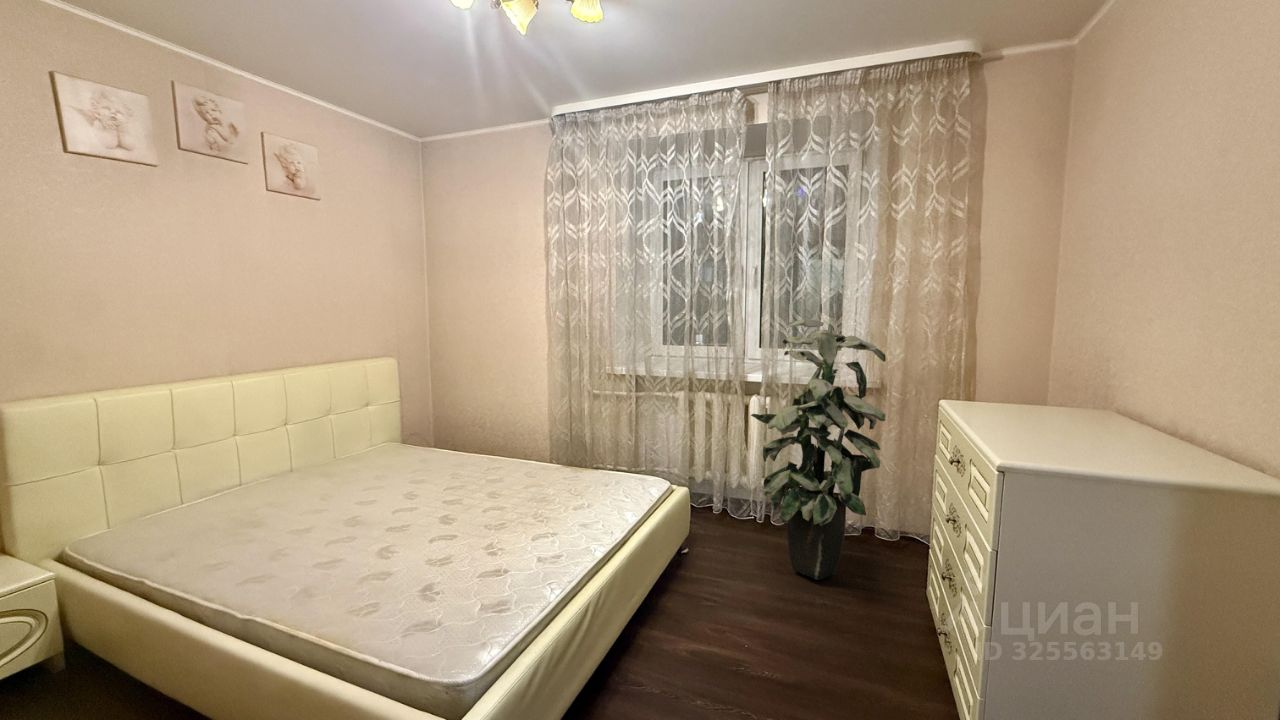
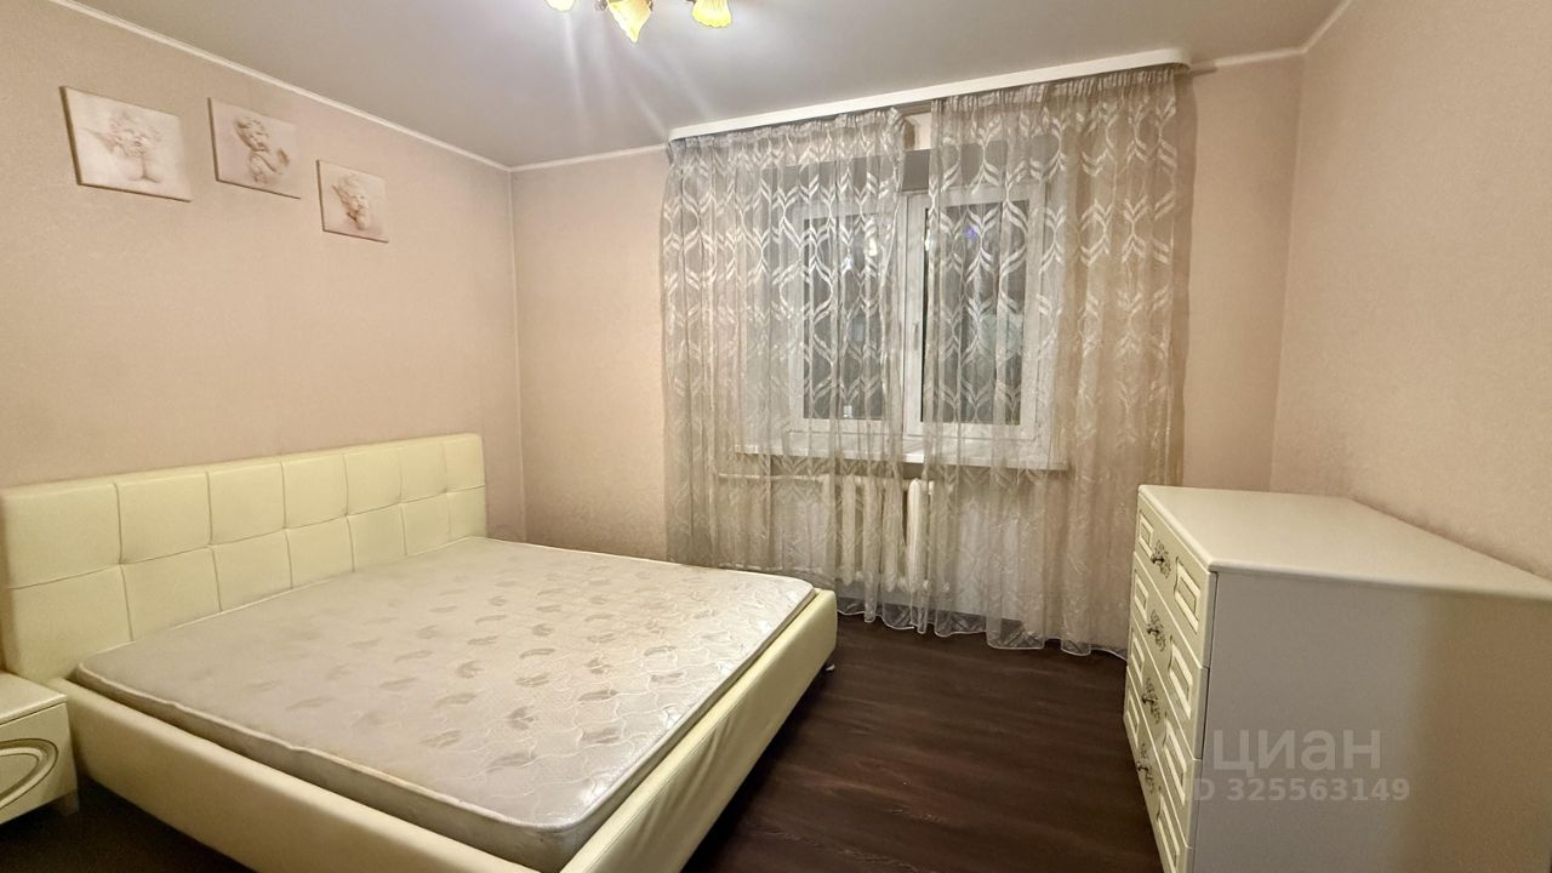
- indoor plant [750,318,887,581]
